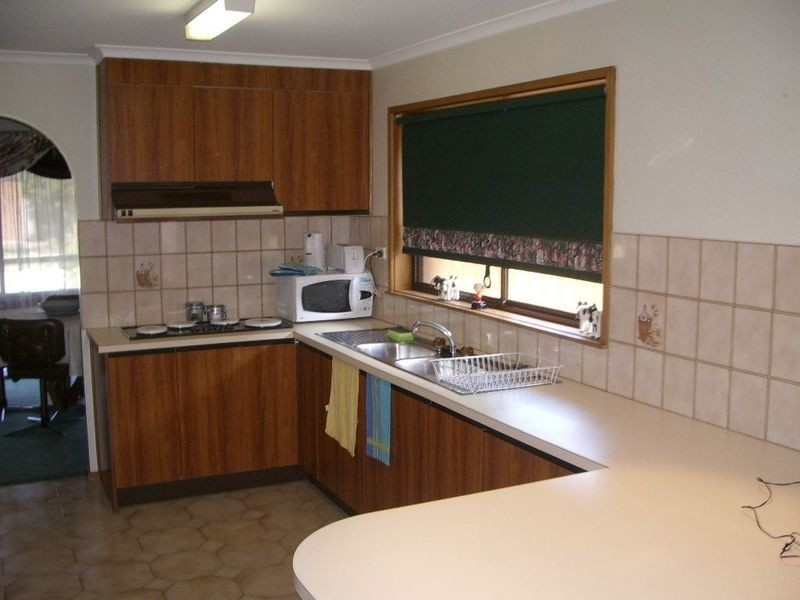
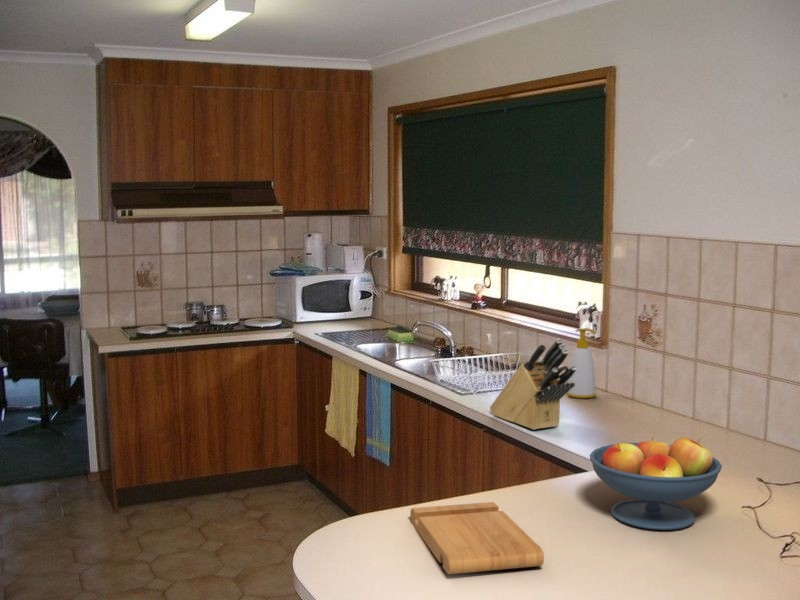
+ cutting board [409,501,545,575]
+ fruit bowl [589,436,723,531]
+ knife block [489,337,576,431]
+ soap bottle [566,327,597,399]
